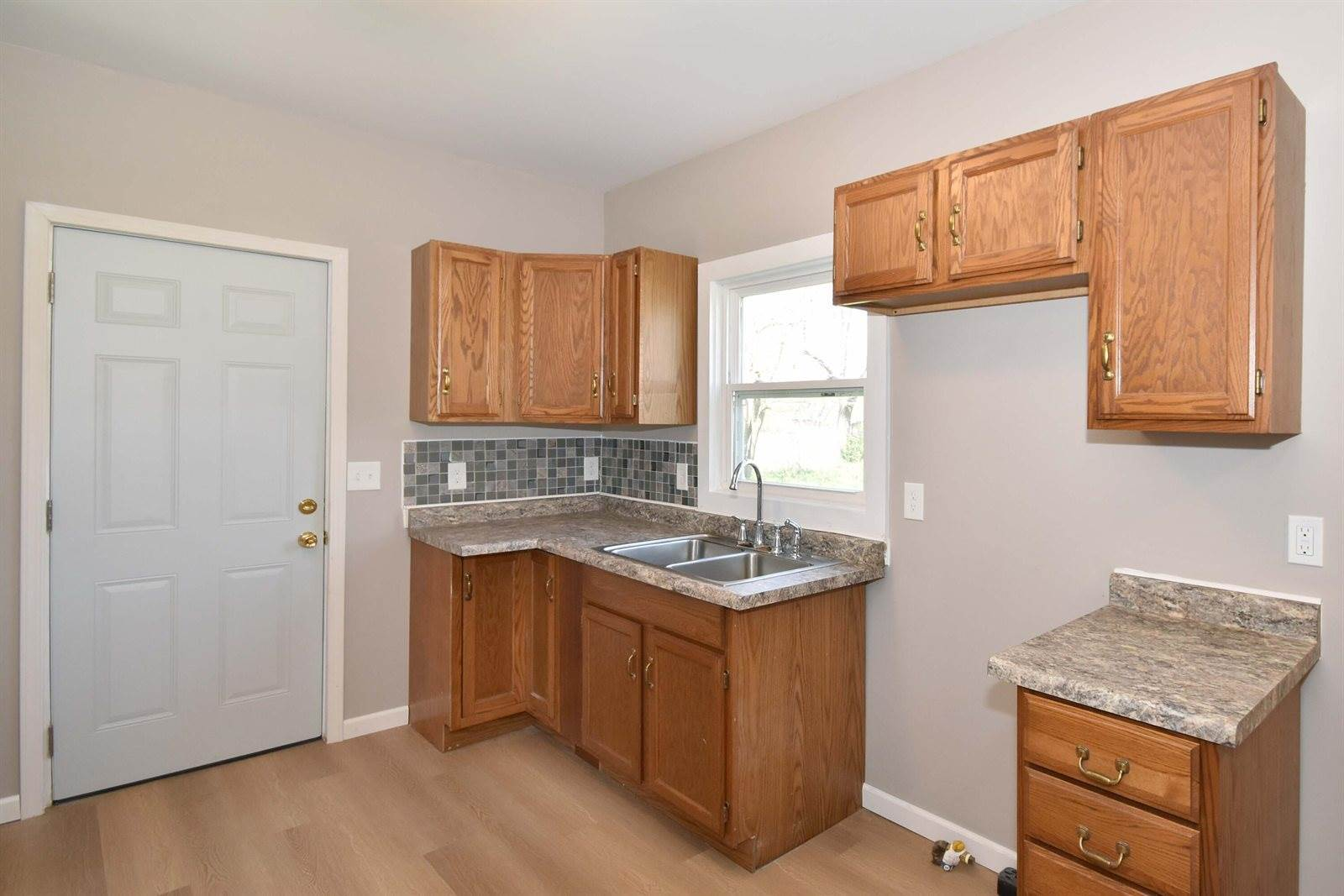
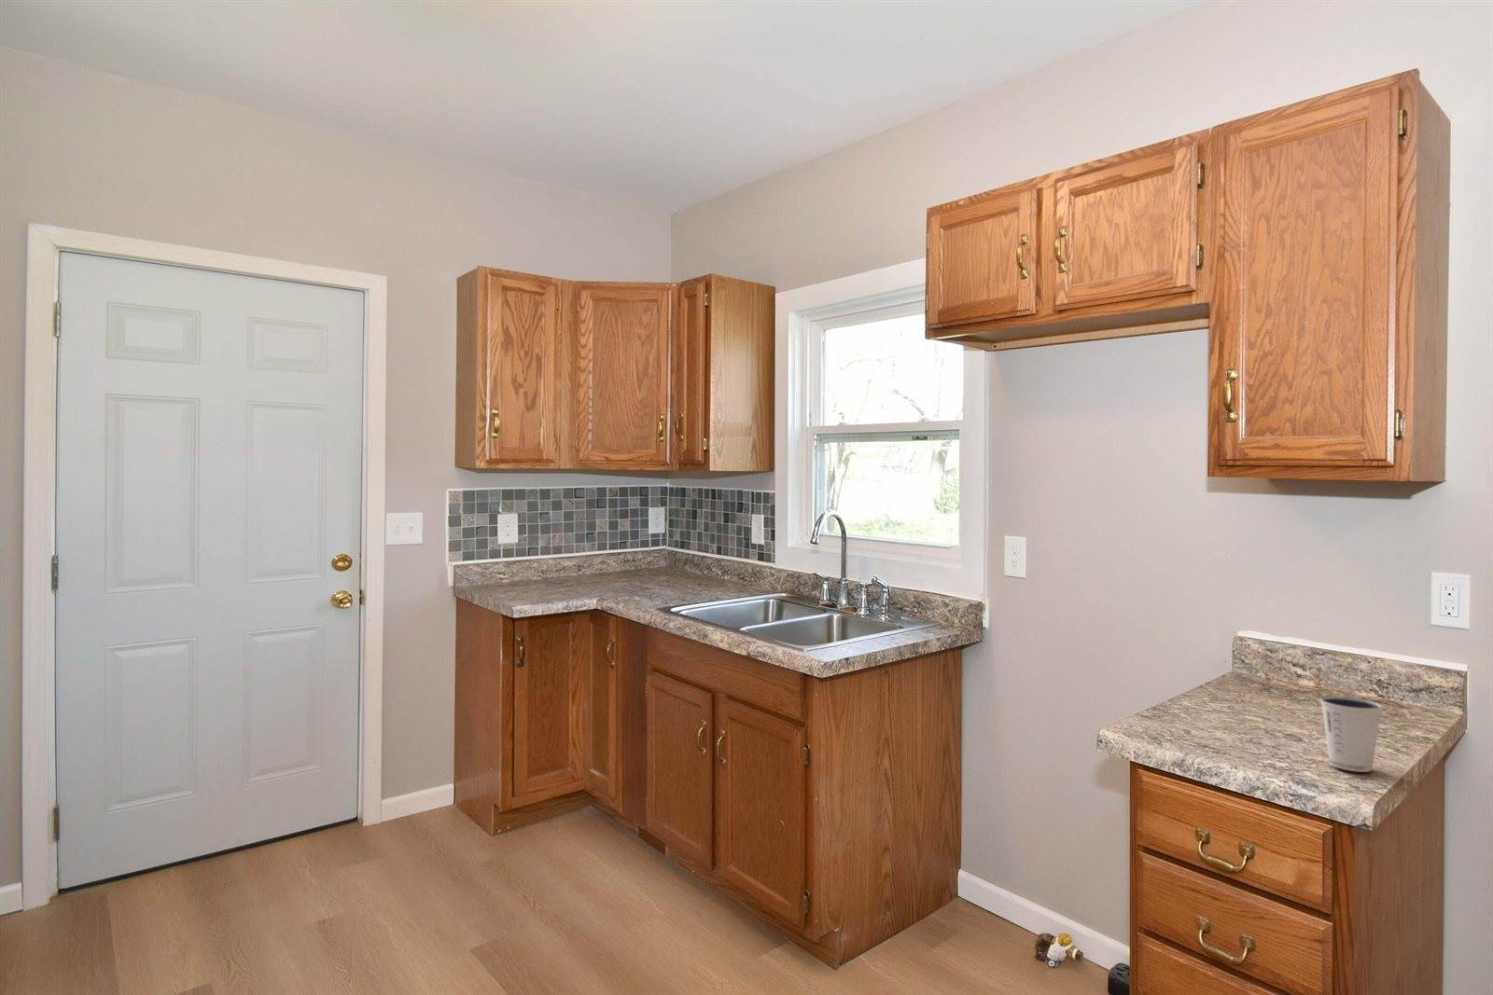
+ dixie cup [1320,695,1384,773]
